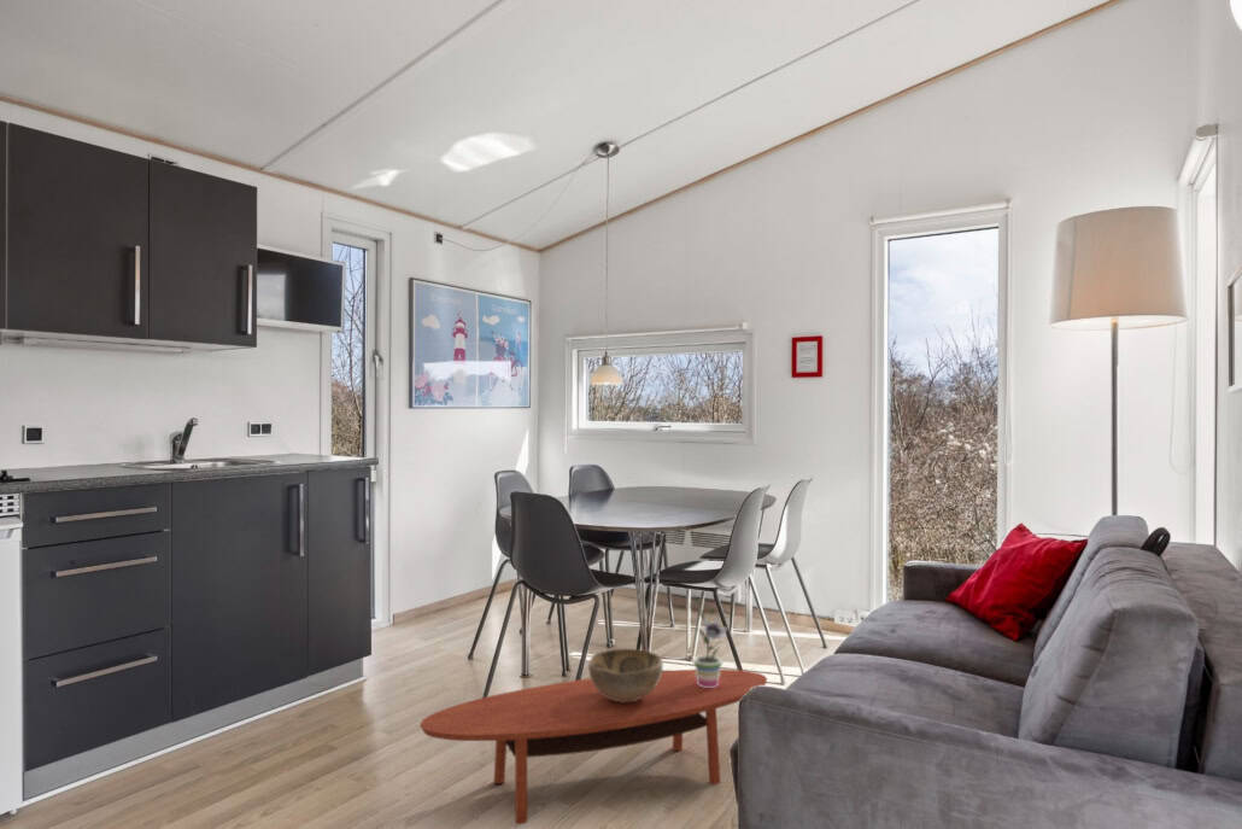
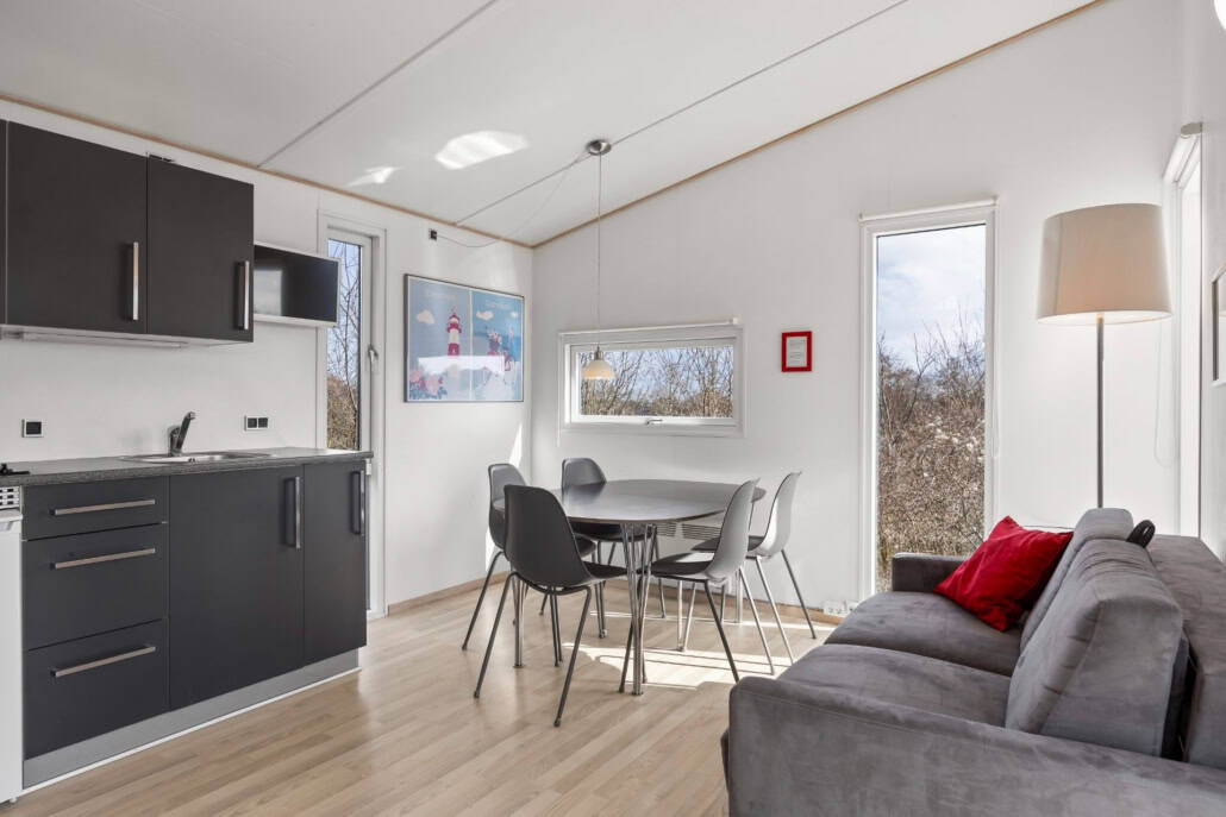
- coffee table [420,669,768,825]
- decorative bowl [587,648,664,702]
- potted plant [692,594,730,688]
